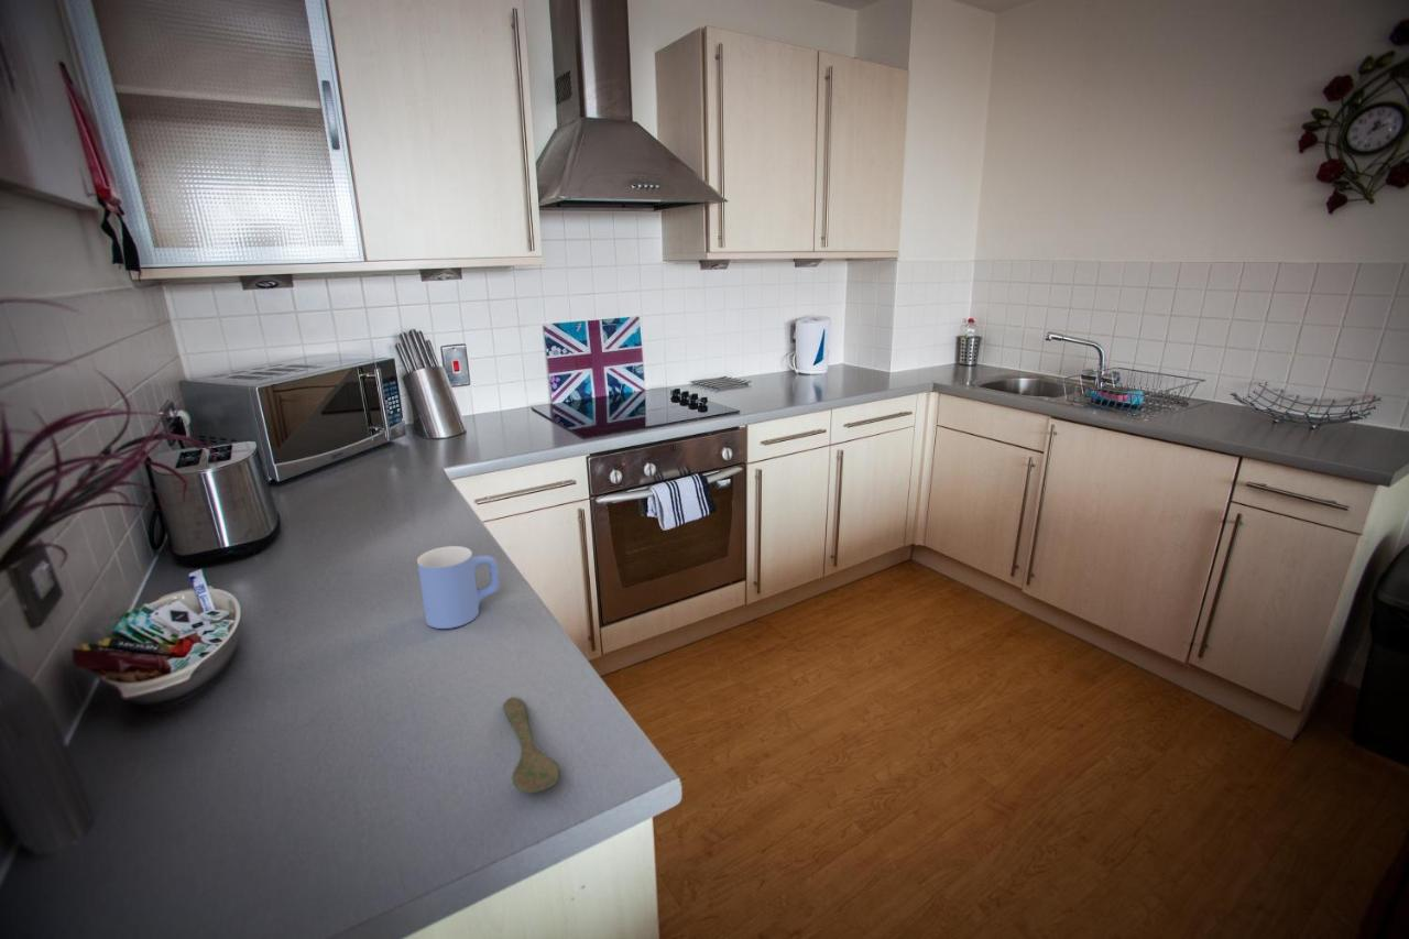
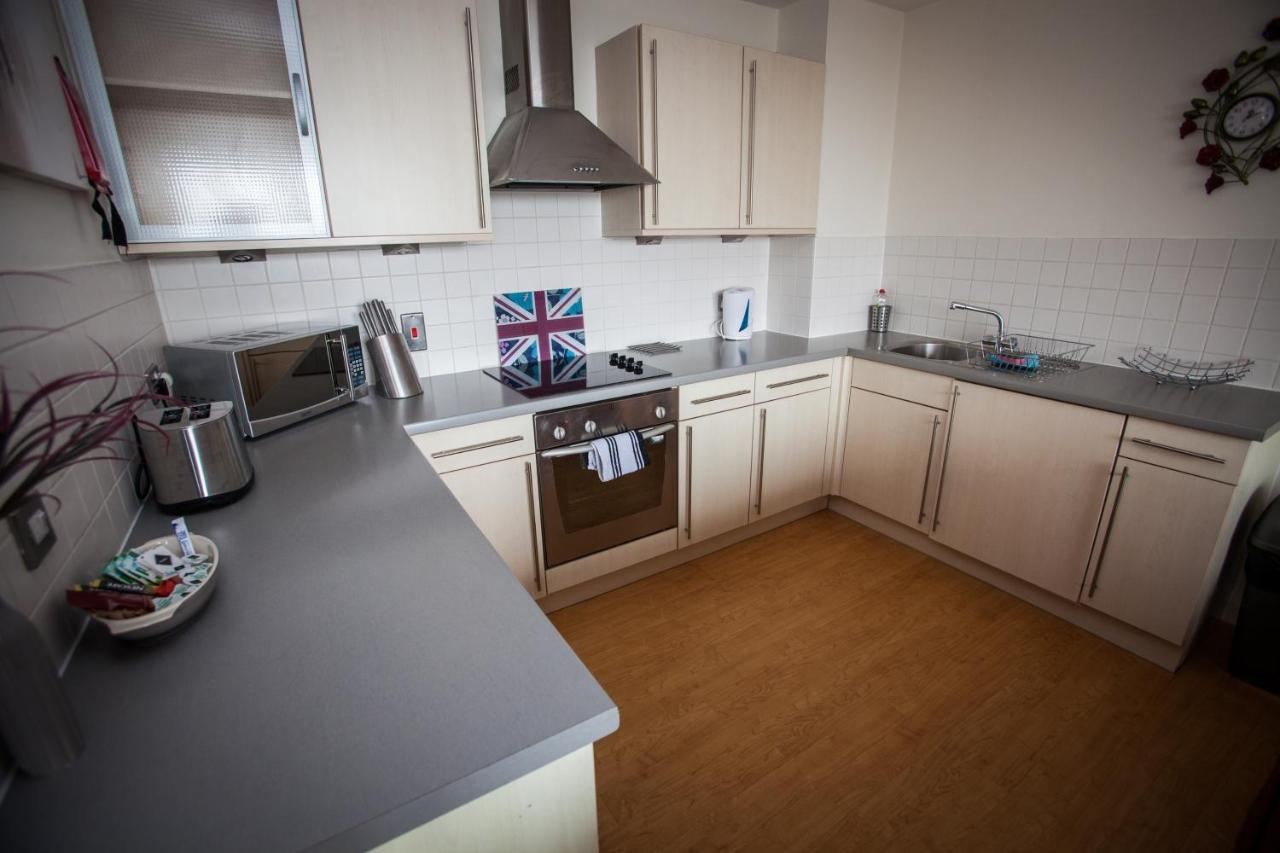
- mug [416,545,501,630]
- spoon [502,696,560,795]
